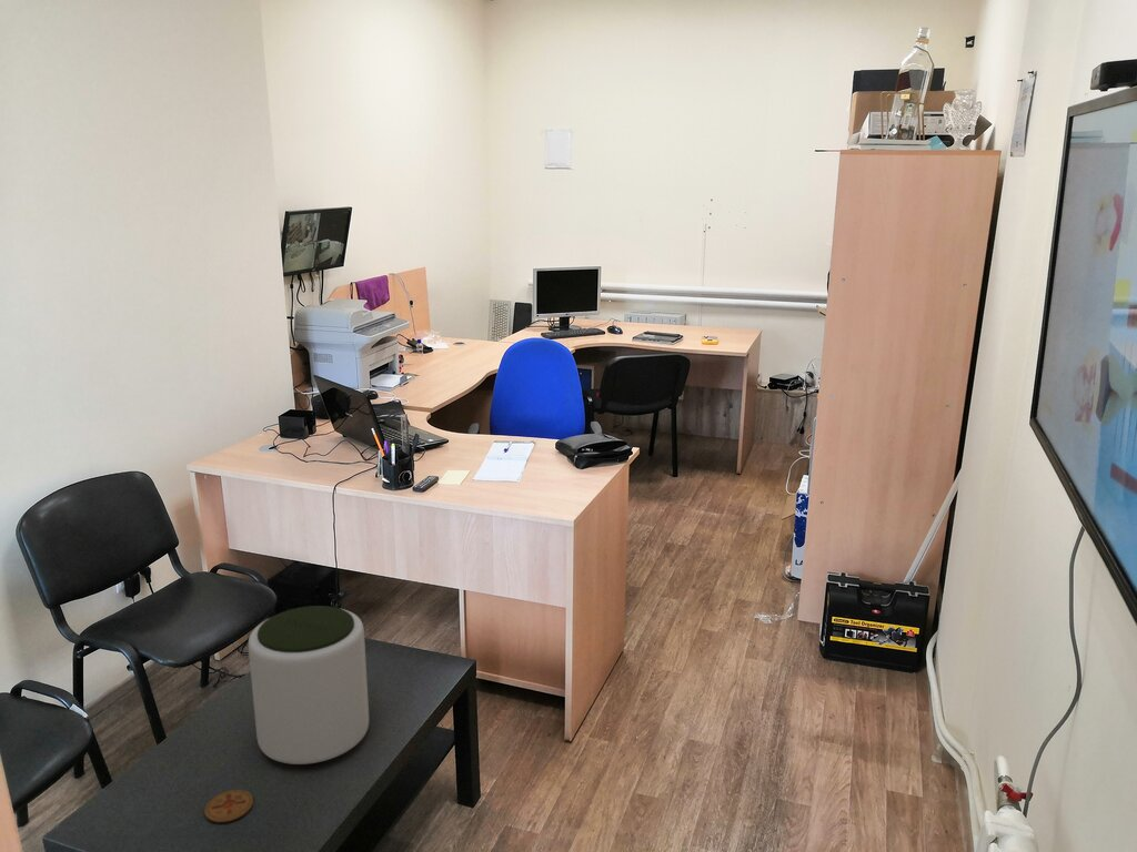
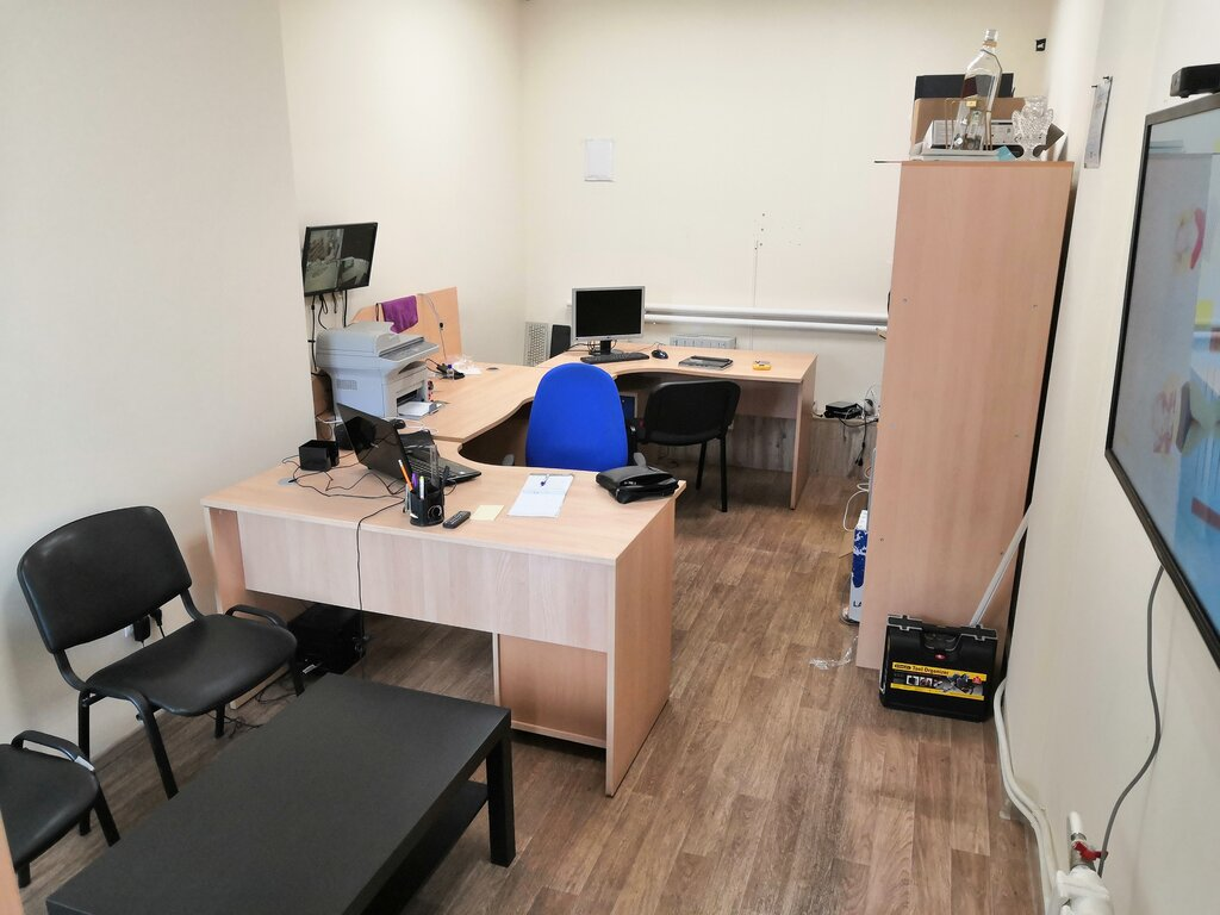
- plant pot [248,605,370,765]
- coaster [203,789,254,823]
